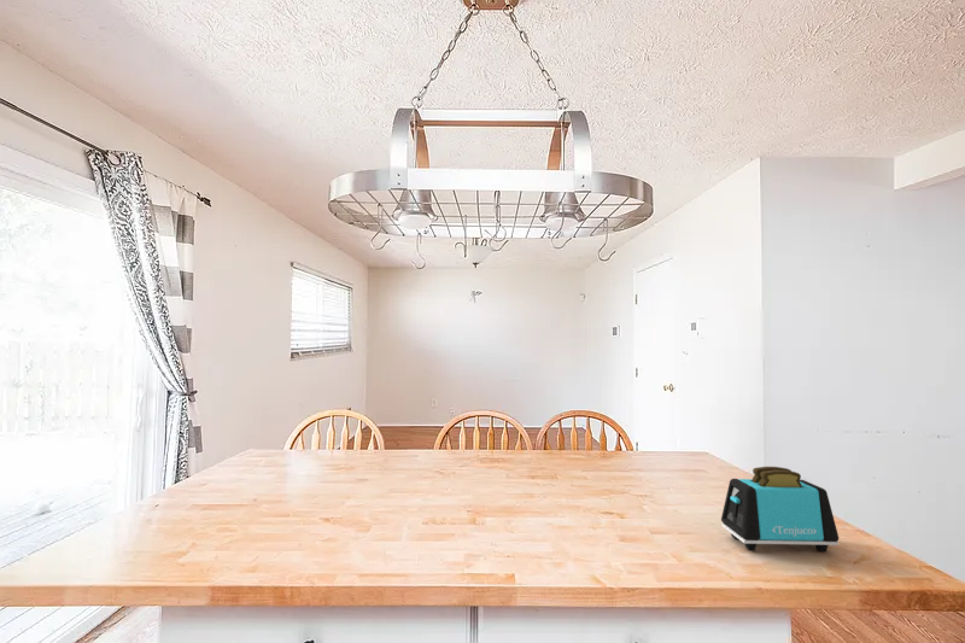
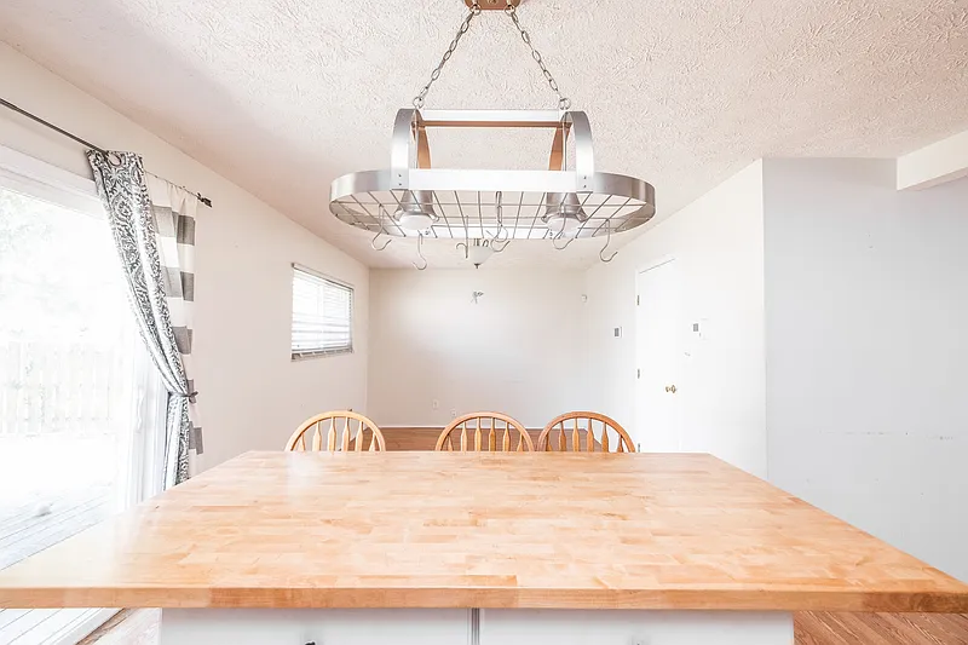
- toaster [720,466,840,553]
